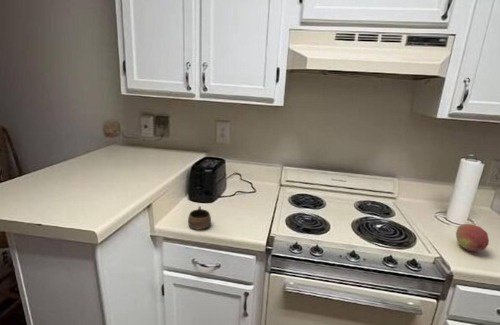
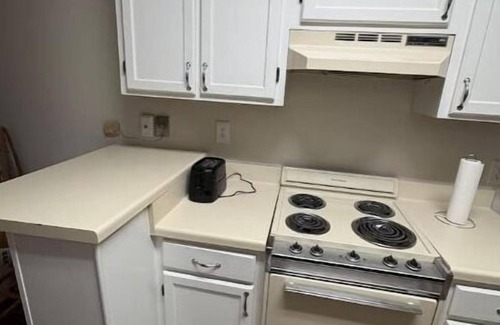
- fruit [455,223,490,252]
- cup [187,205,212,231]
